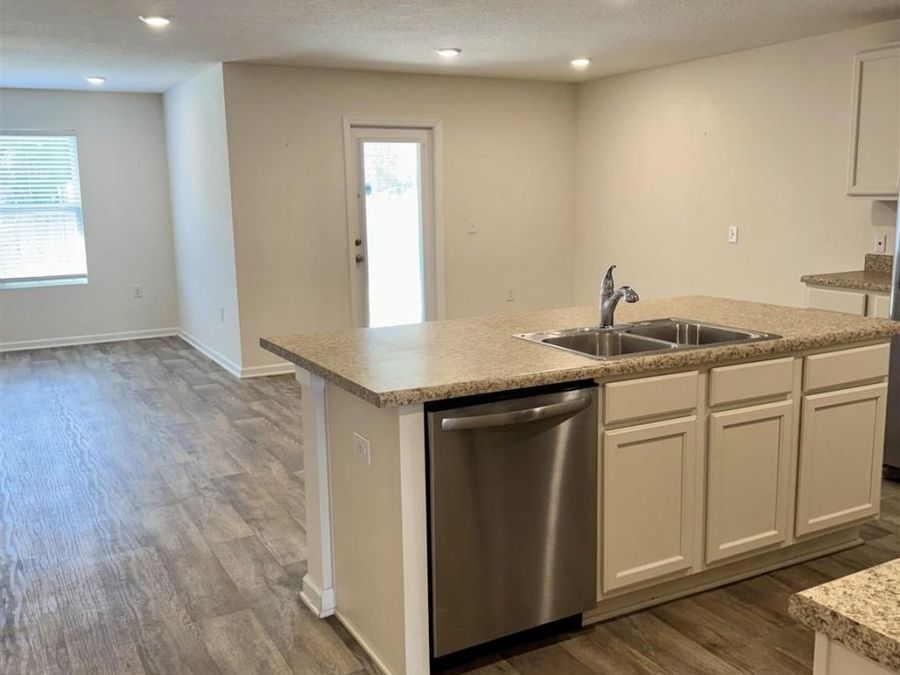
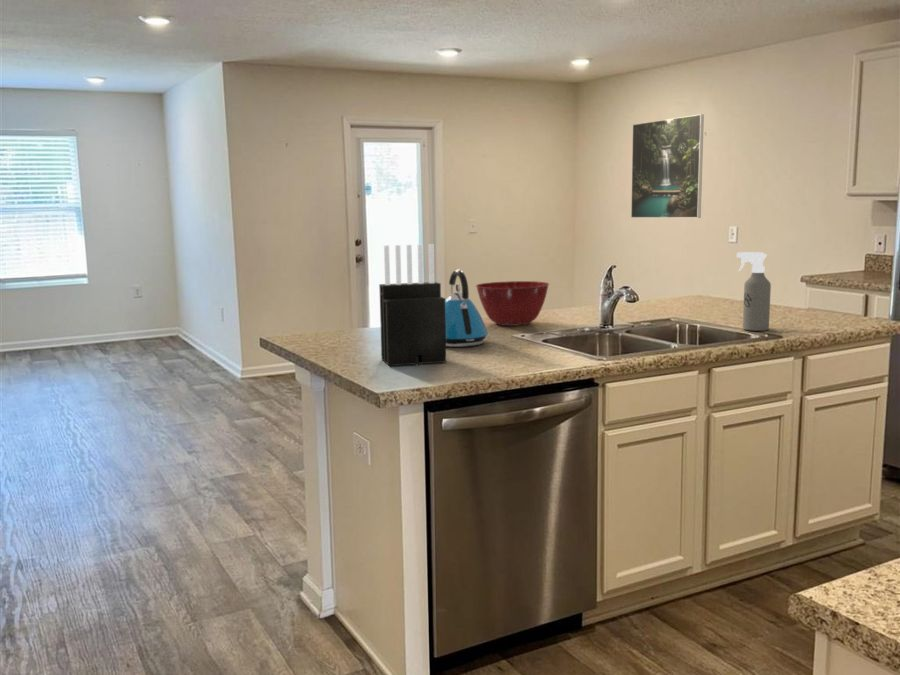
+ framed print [630,113,705,219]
+ knife block [378,243,447,367]
+ spray bottle [736,251,772,332]
+ kettle [445,268,489,348]
+ mixing bowl [475,280,550,327]
